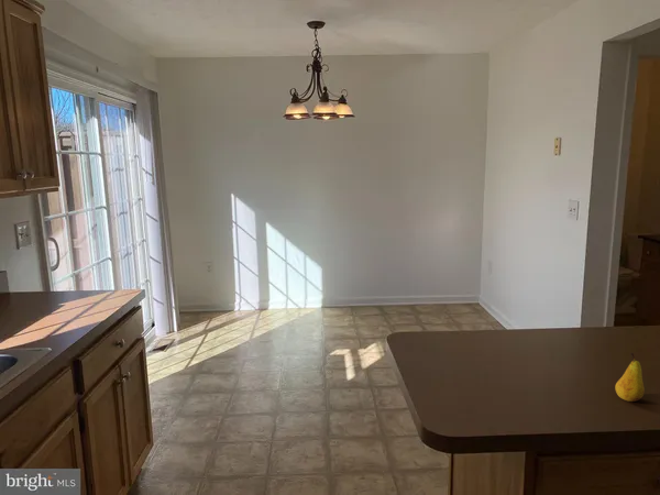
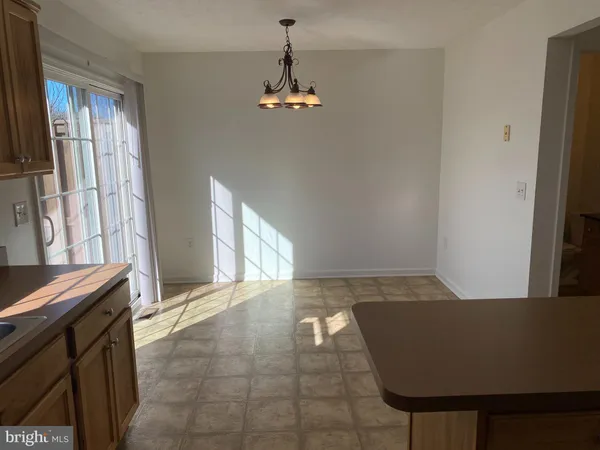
- fruit [614,352,646,403]
